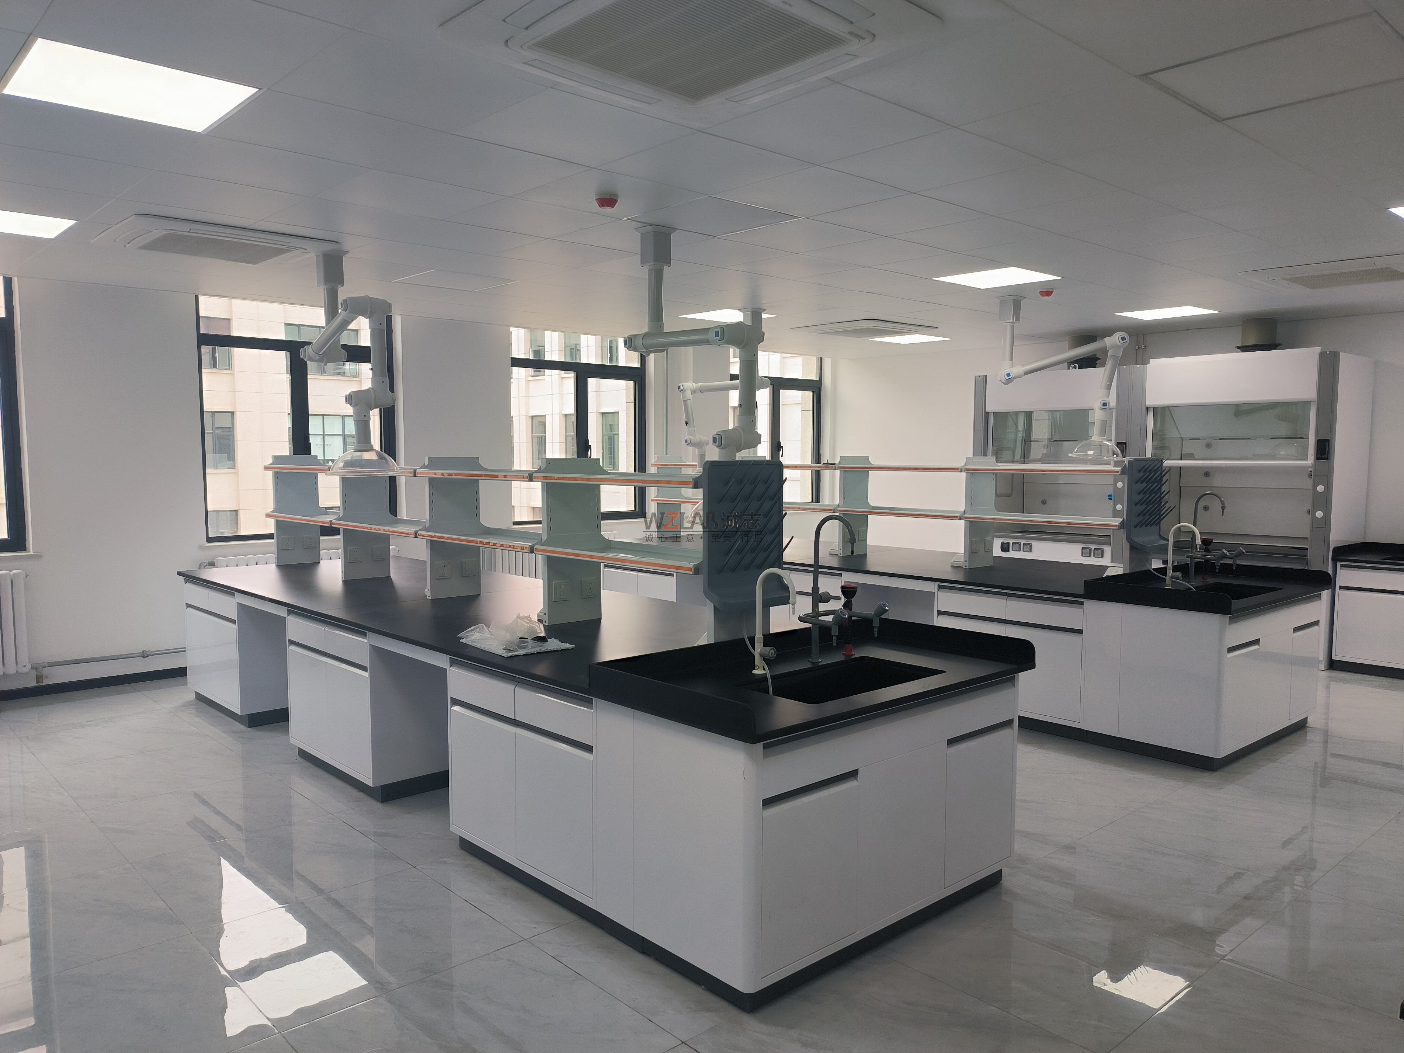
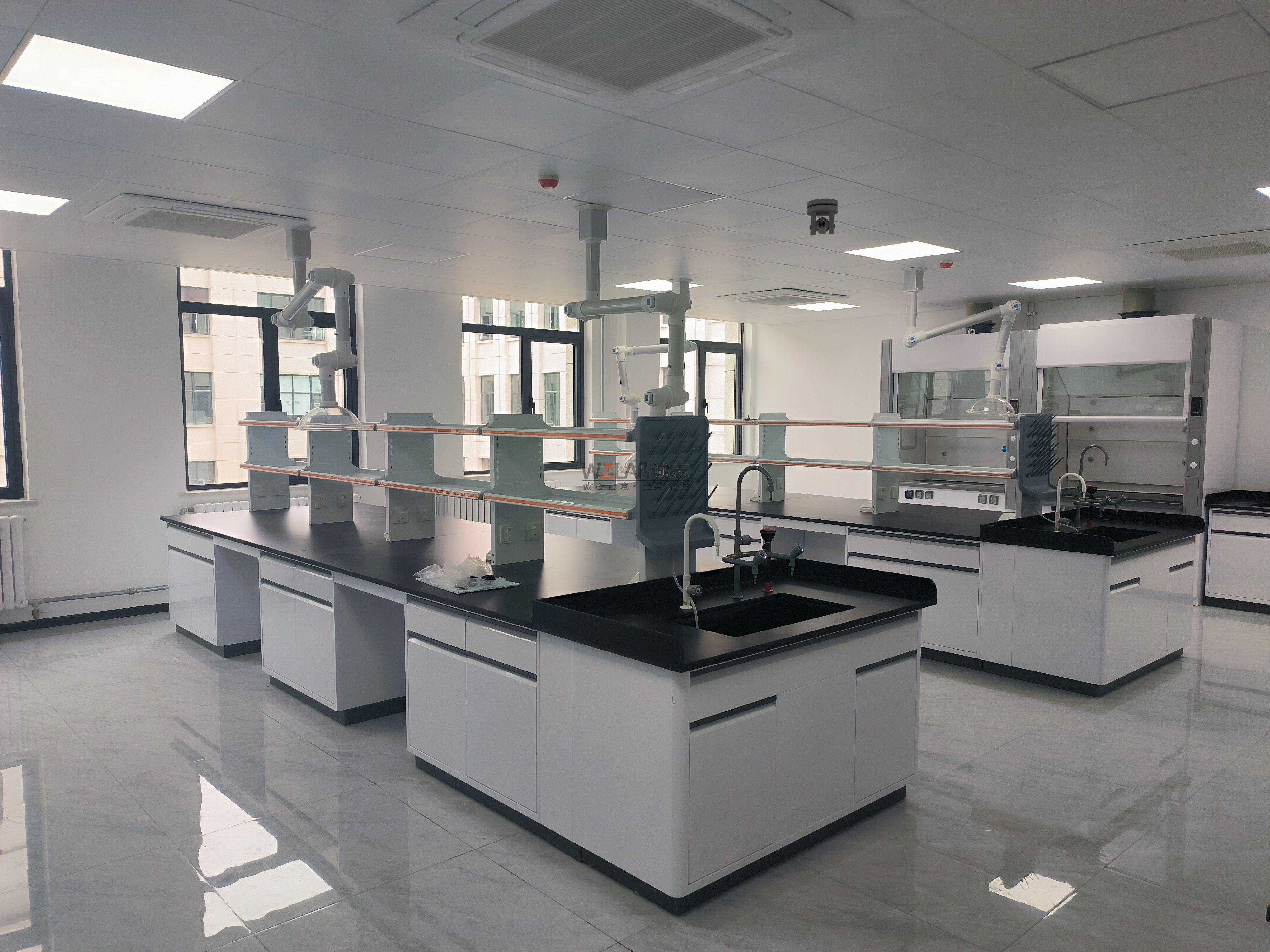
+ security camera [807,198,838,235]
